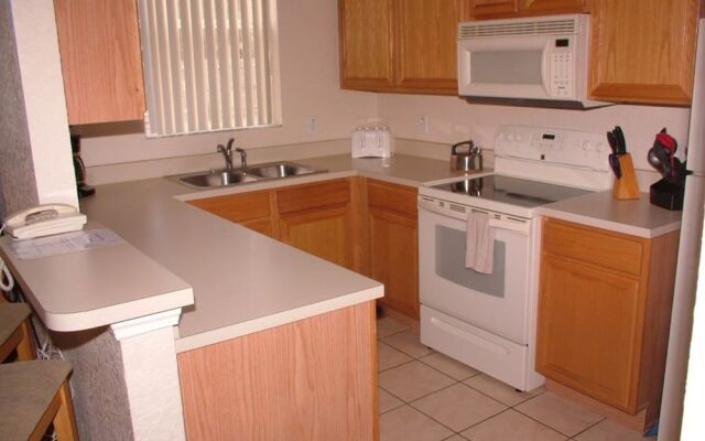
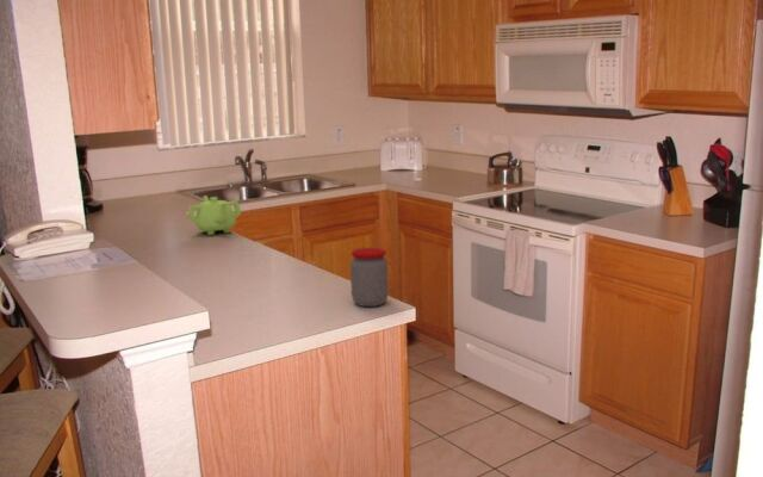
+ teapot [186,194,243,236]
+ jar [349,247,390,308]
